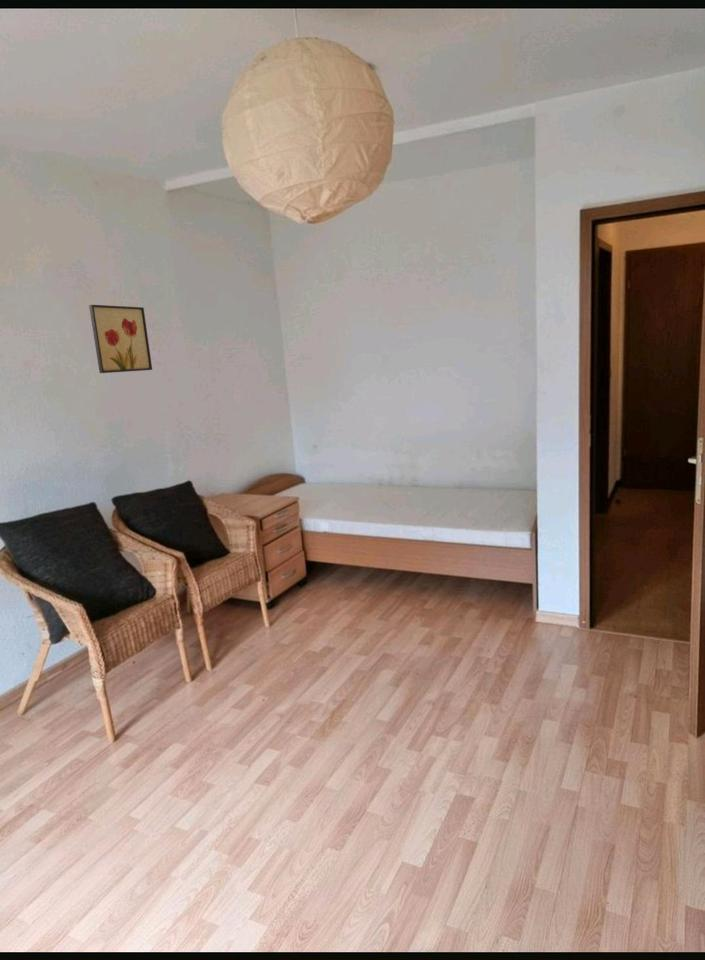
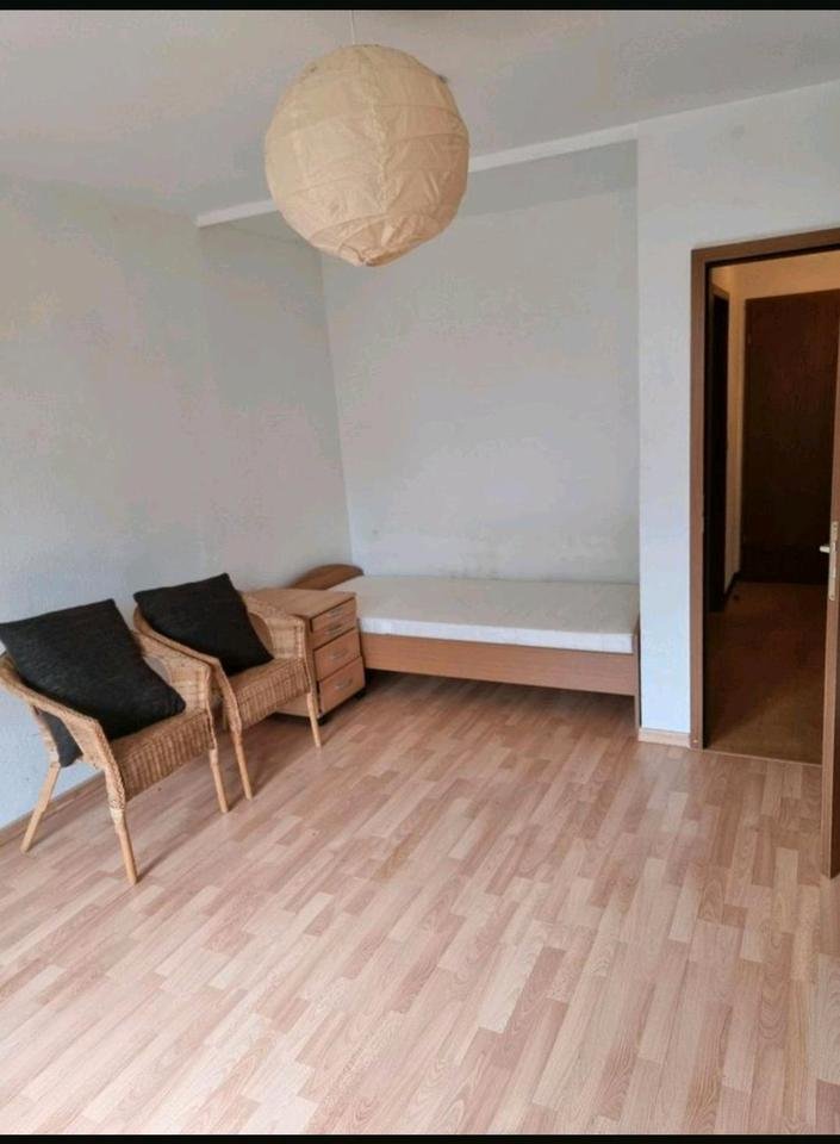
- wall art [88,304,153,374]
